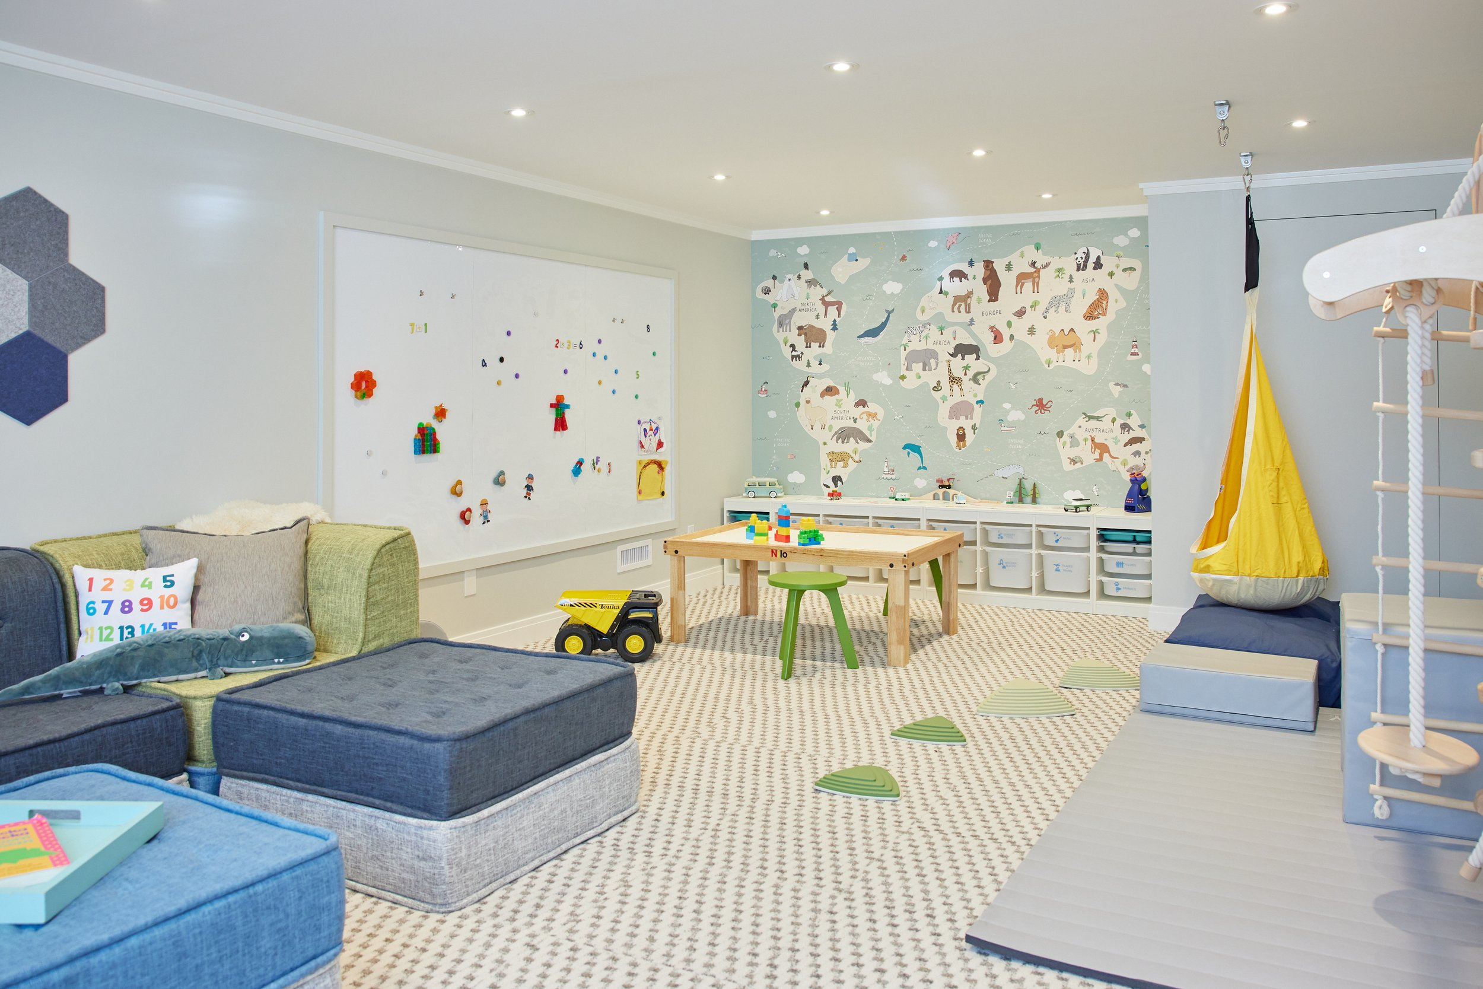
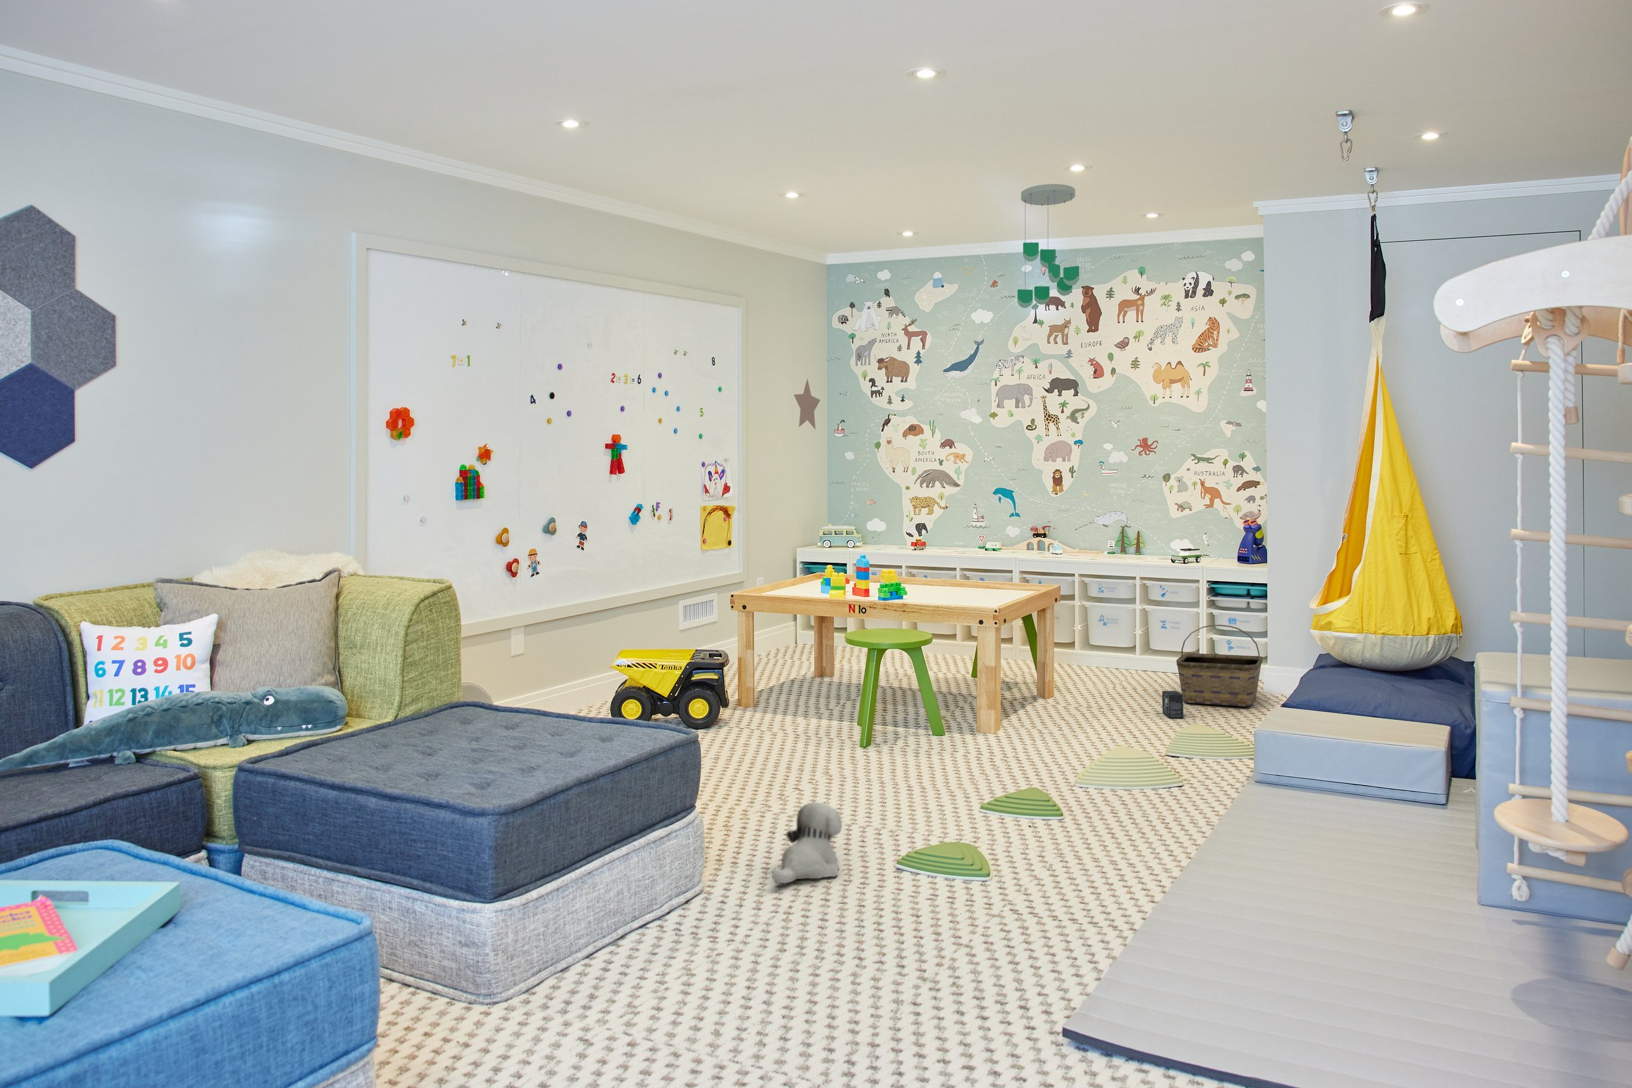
+ plush toy [771,801,843,884]
+ ceiling mobile [1018,183,1080,308]
+ basket [1175,624,1263,707]
+ box [1161,691,1184,719]
+ decorative star [793,378,821,430]
